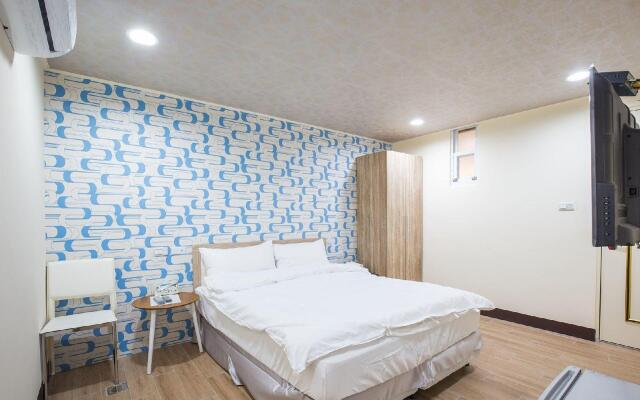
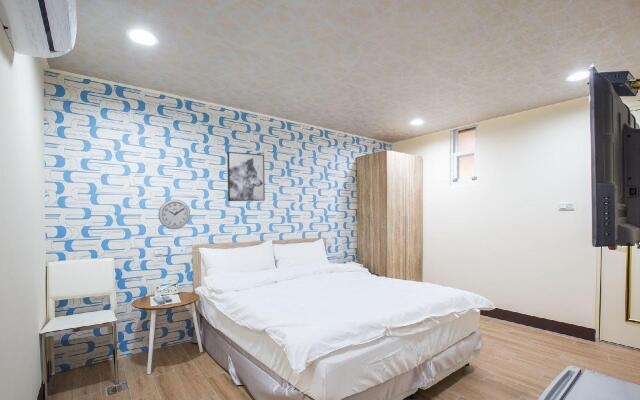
+ wall clock [157,198,191,230]
+ wall art [226,151,266,202]
